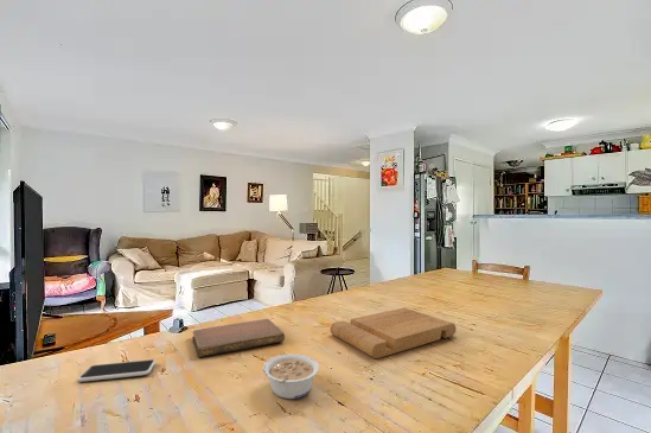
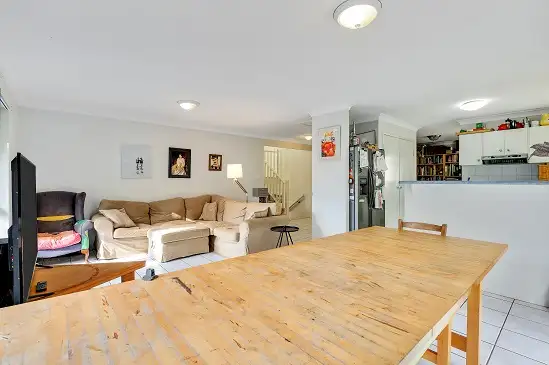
- notebook [191,318,286,358]
- cutting board [328,307,458,359]
- legume [262,352,320,400]
- smartphone [77,358,157,383]
